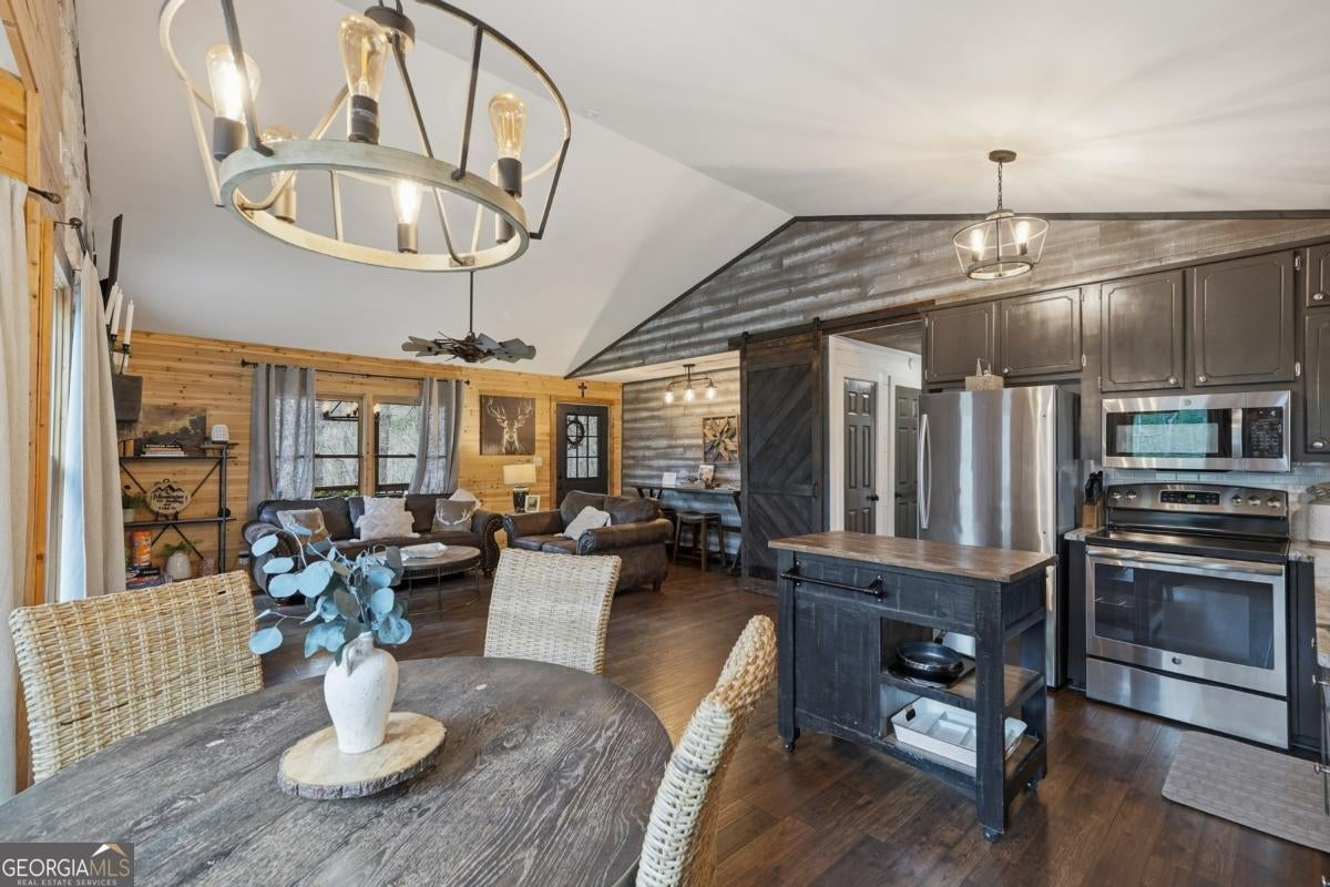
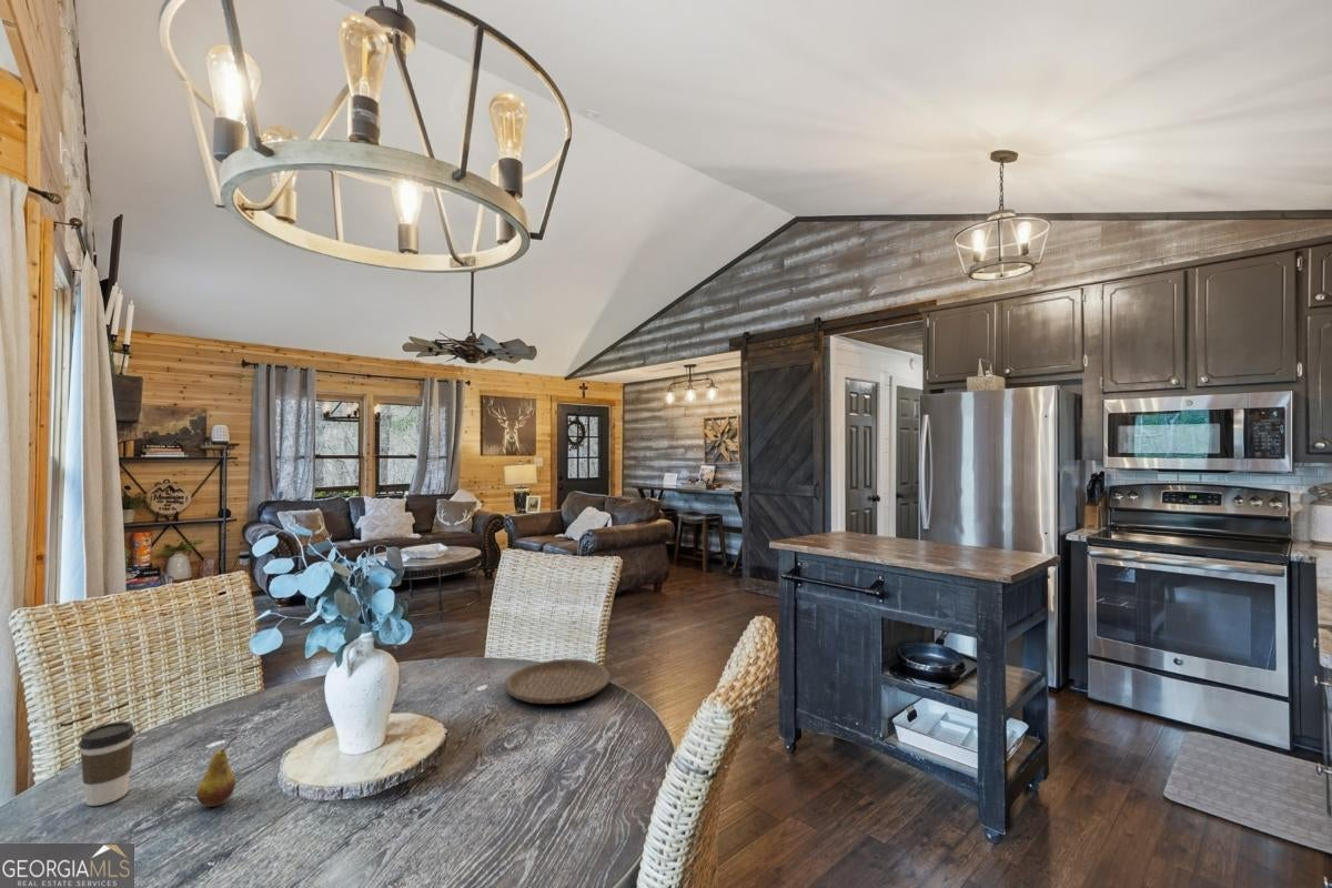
+ plate [504,658,612,705]
+ fruit [195,736,239,808]
+ coffee cup [78,720,137,807]
